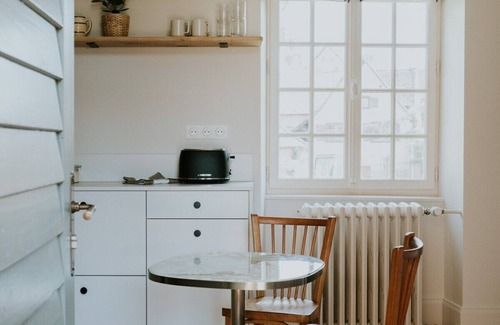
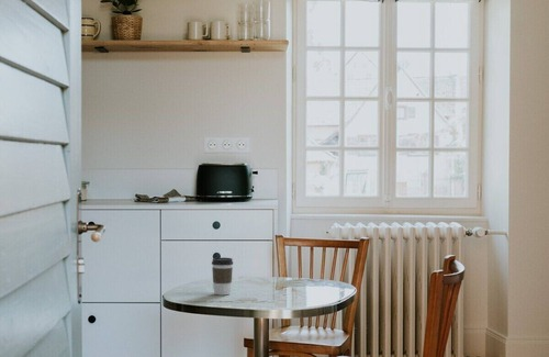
+ coffee cup [211,257,234,297]
